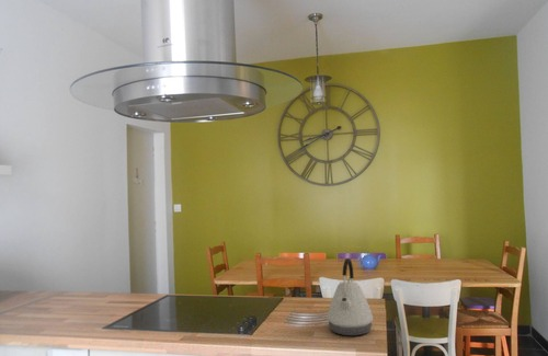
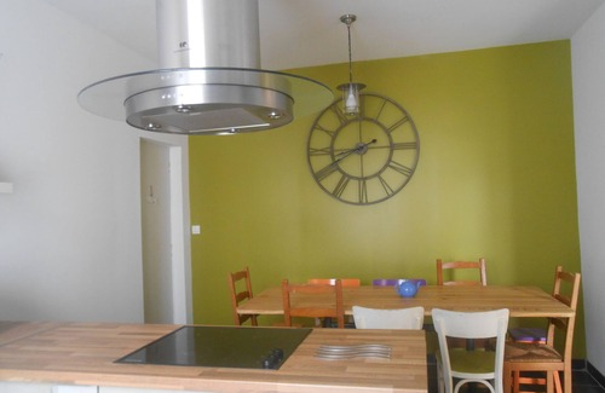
- kettle [326,257,374,336]
